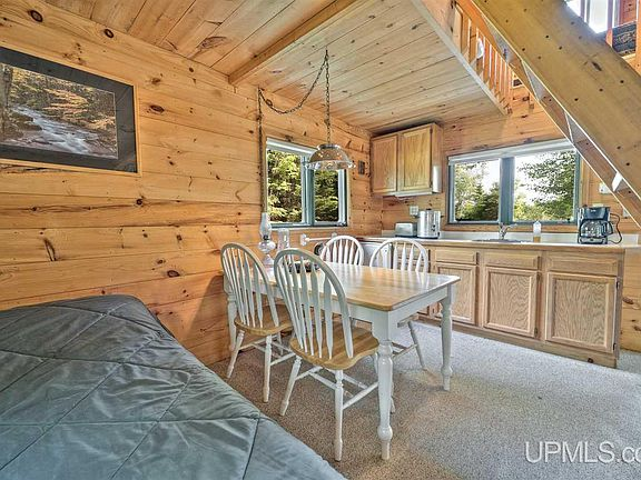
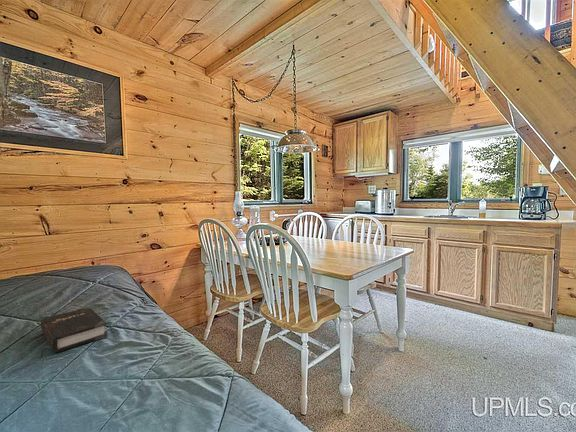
+ hardback book [40,306,108,354]
